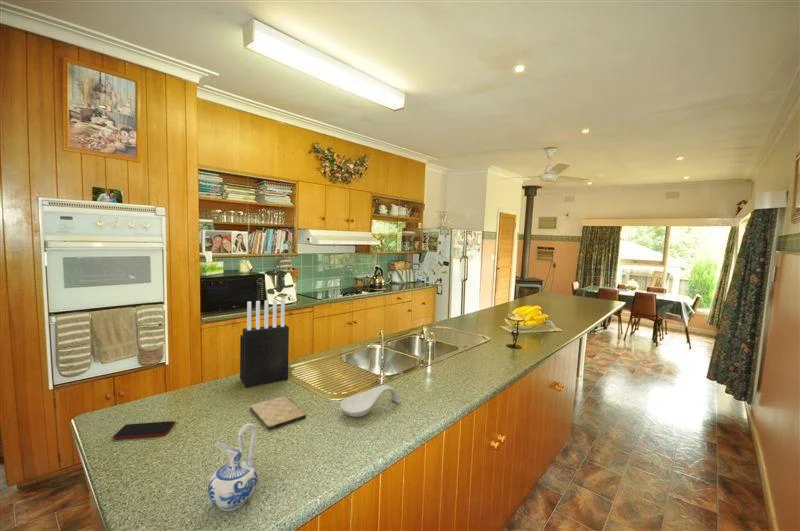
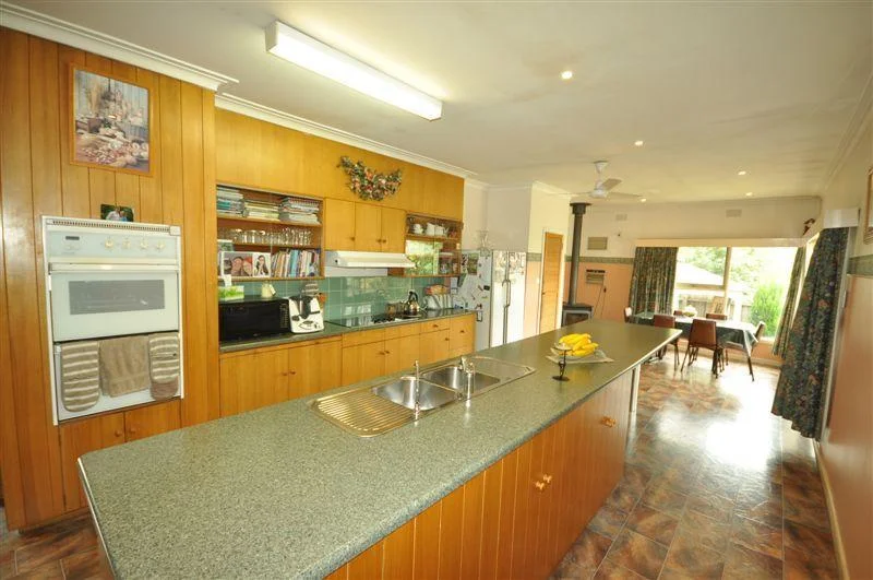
- spoon rest [339,384,401,418]
- cutting board [249,395,307,430]
- smartphone [111,420,176,440]
- knife block [239,298,290,388]
- ceramic pitcher [207,422,259,512]
